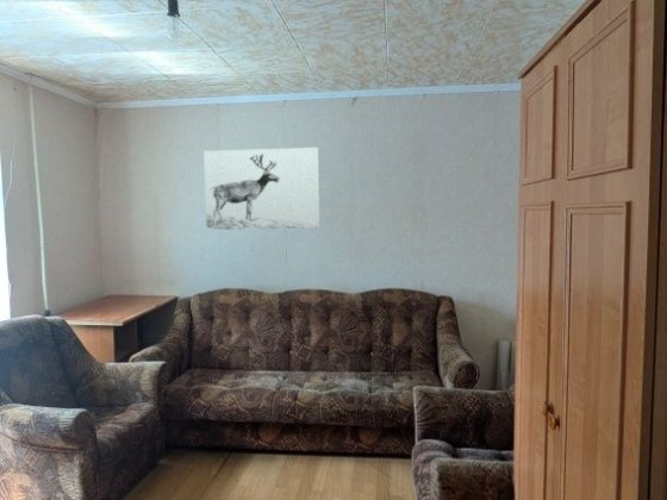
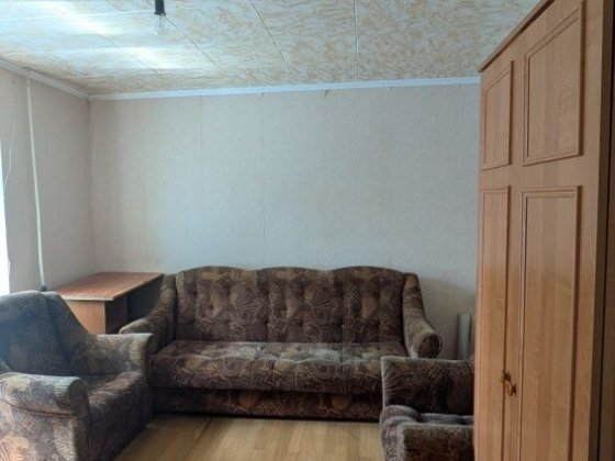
- wall art [202,146,322,231]
